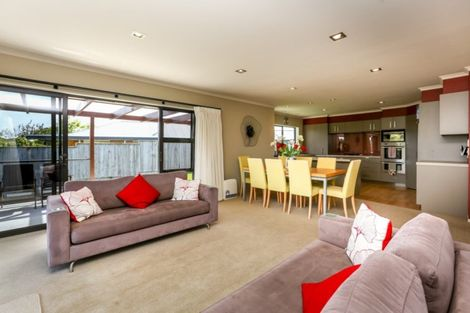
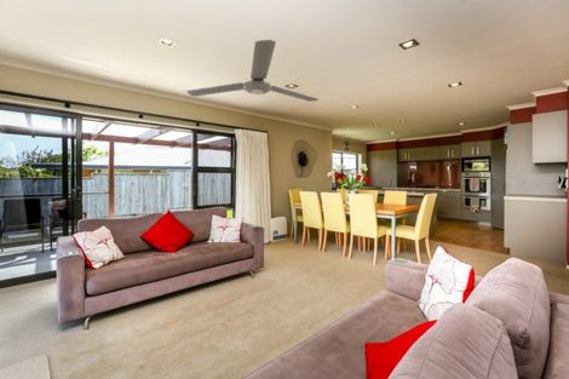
+ ceiling fan [185,39,320,103]
